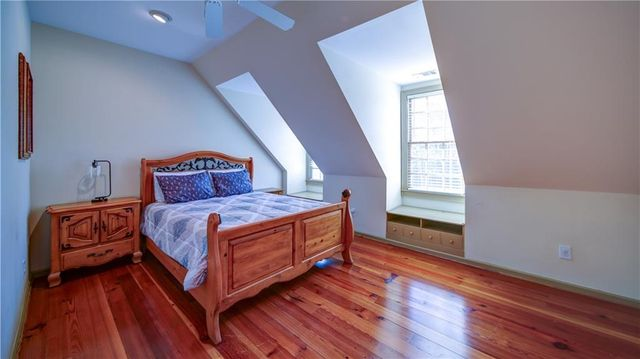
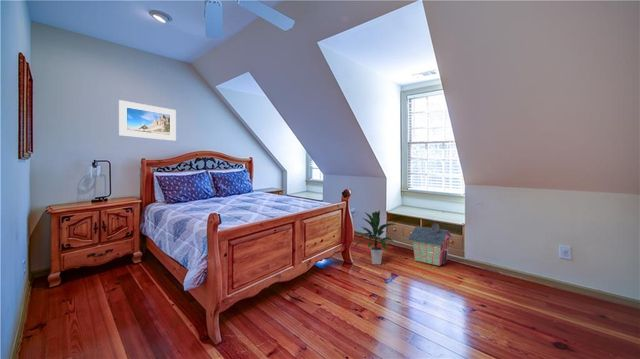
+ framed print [118,99,177,142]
+ indoor plant [352,209,395,265]
+ toy house [407,222,454,267]
